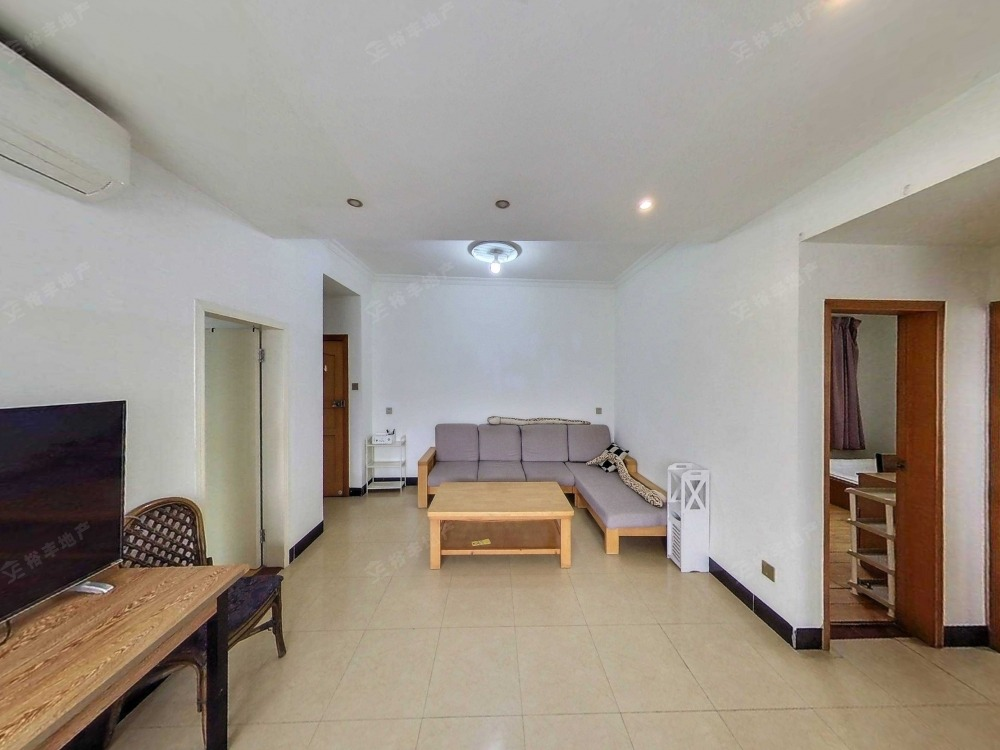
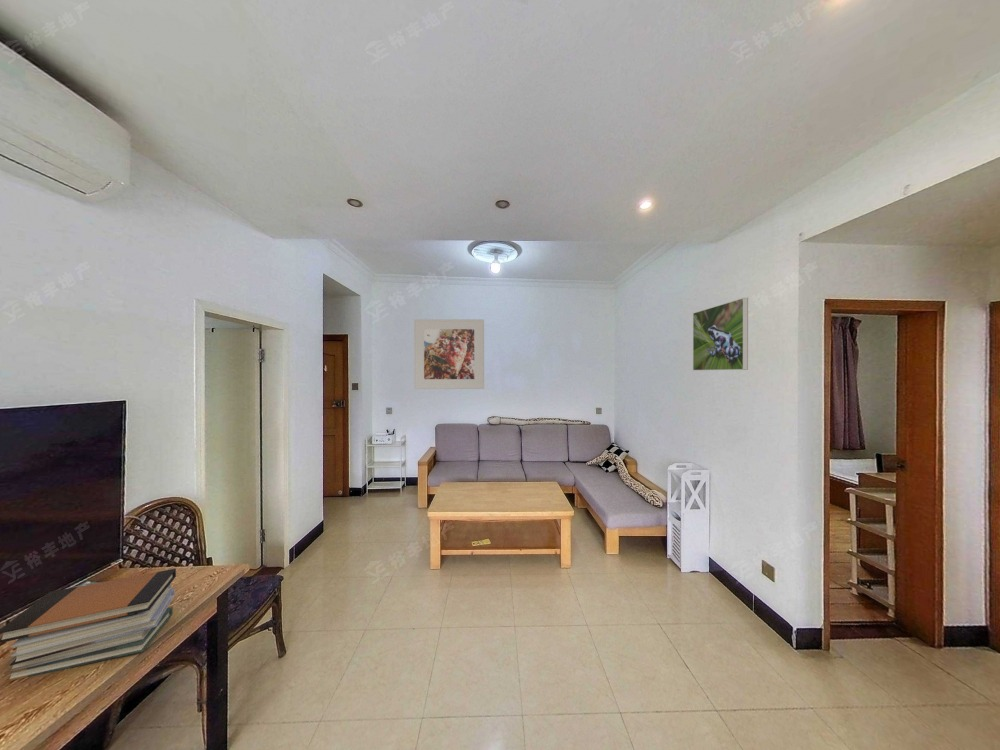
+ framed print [692,297,749,371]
+ book stack [0,568,177,683]
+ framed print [413,318,485,390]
